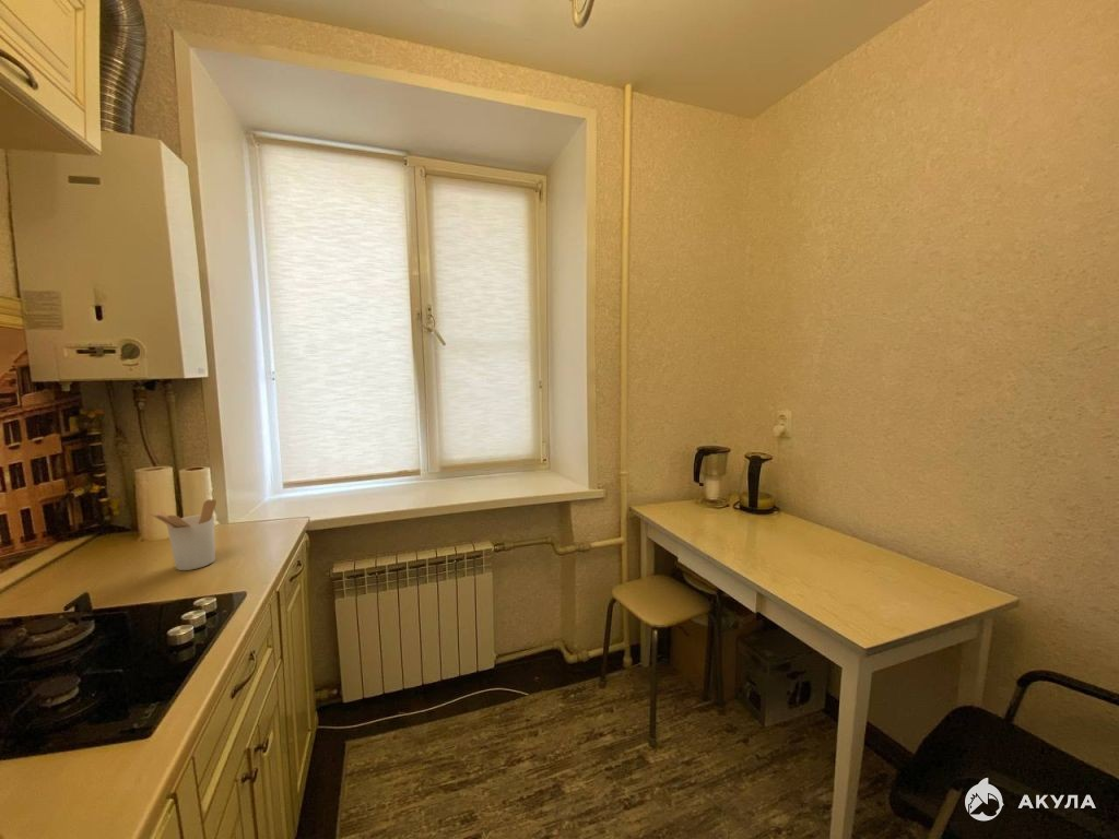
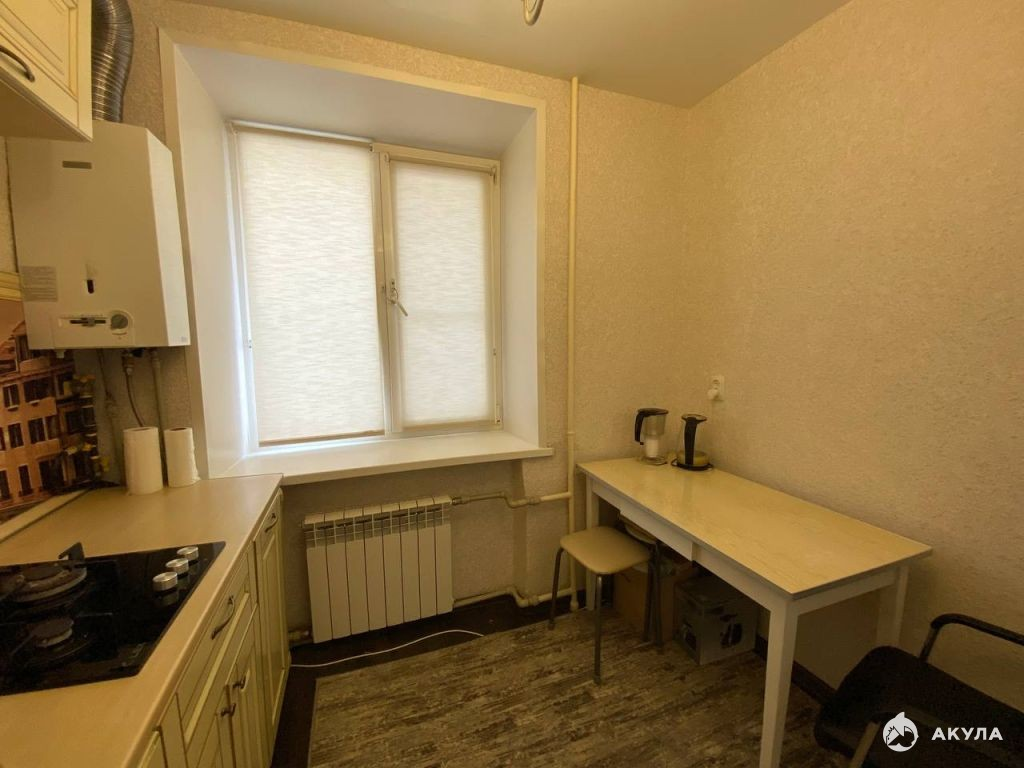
- utensil holder [150,498,217,571]
